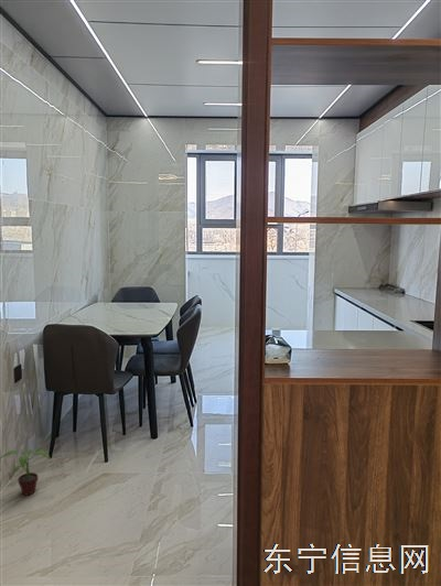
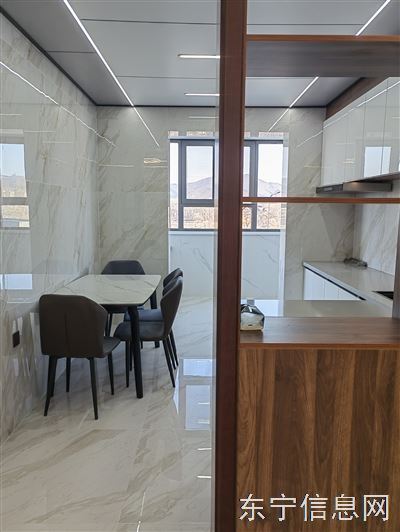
- potted plant [0,448,52,497]
